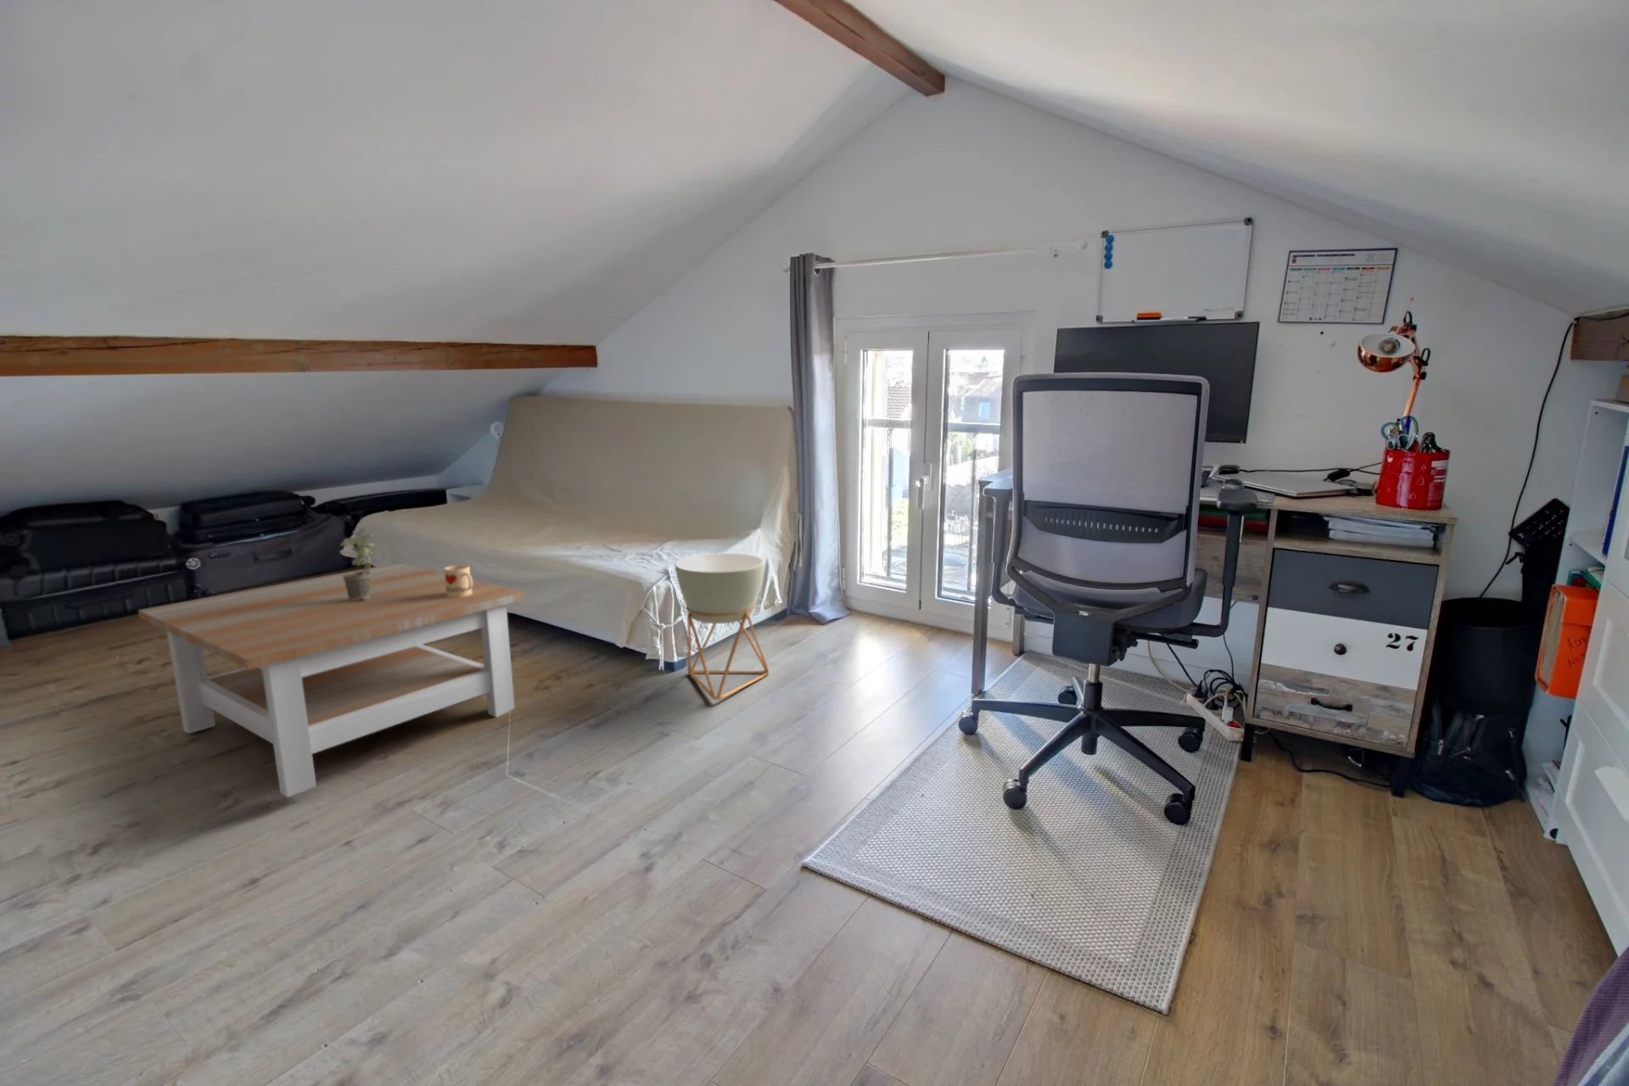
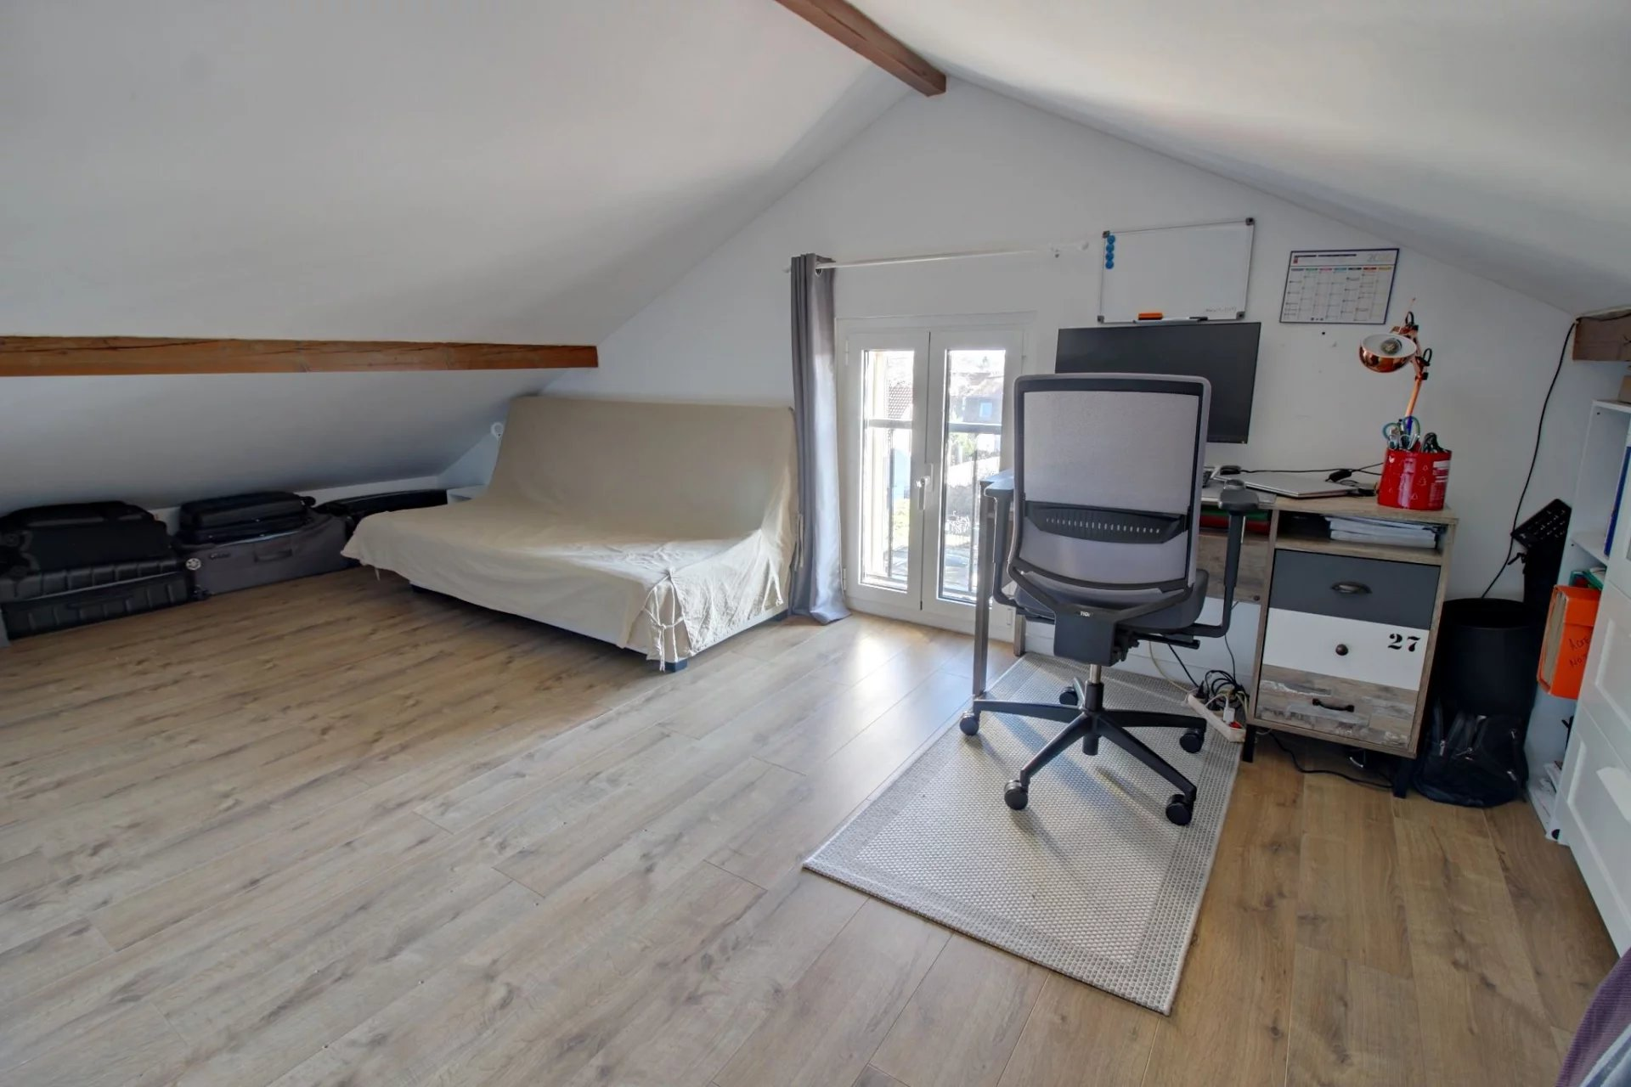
- coffee table [137,561,526,799]
- planter [674,553,770,702]
- potted plant [339,527,375,601]
- mug [442,564,474,598]
